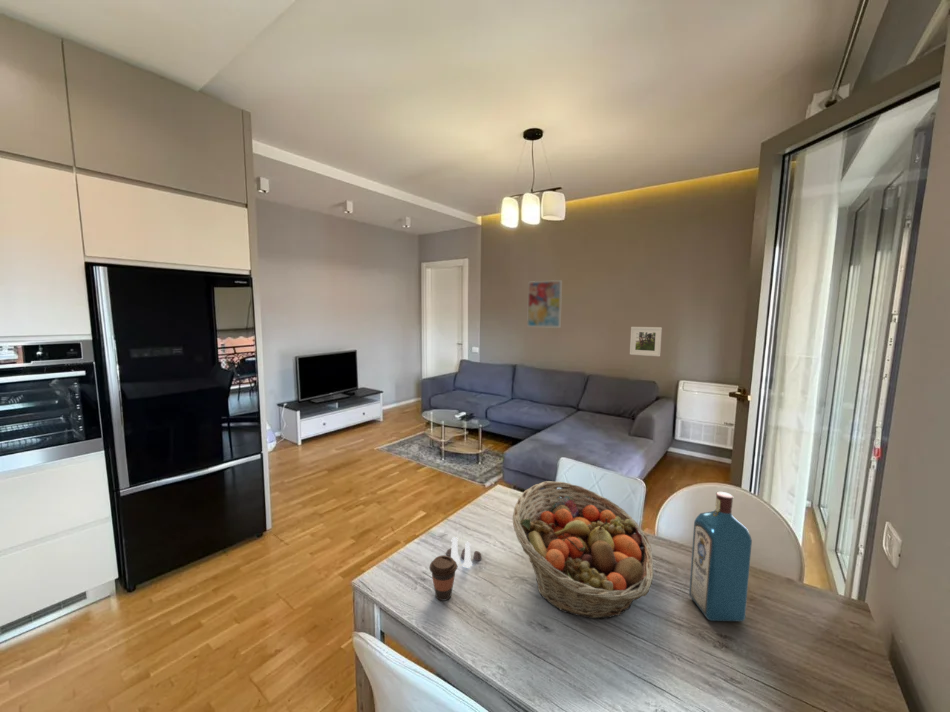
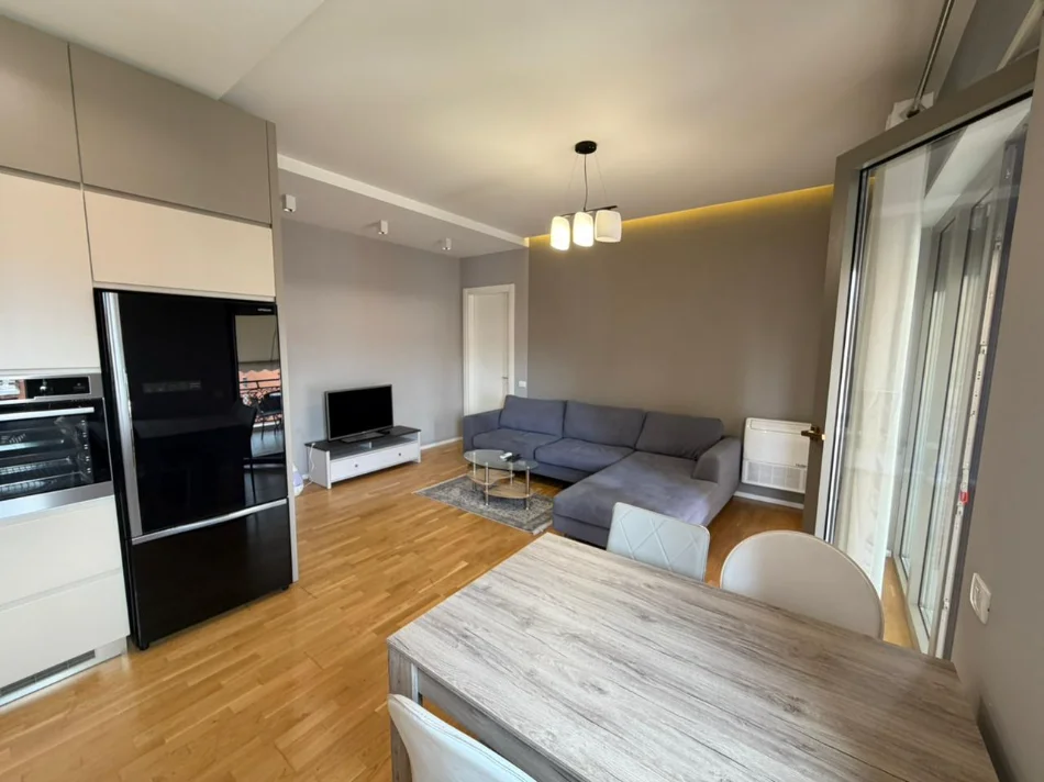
- liquor [688,491,753,622]
- salt and pepper shaker set [445,536,483,569]
- fruit basket [512,480,655,620]
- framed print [629,326,663,357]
- wall art [526,279,563,329]
- coffee cup [429,554,458,602]
